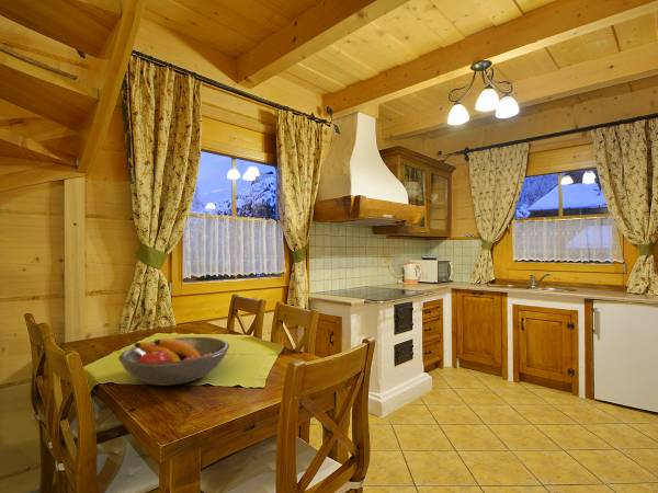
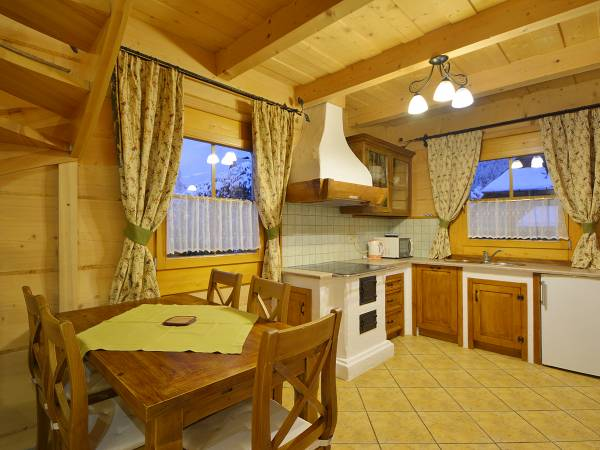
- fruit bowl [117,336,230,387]
